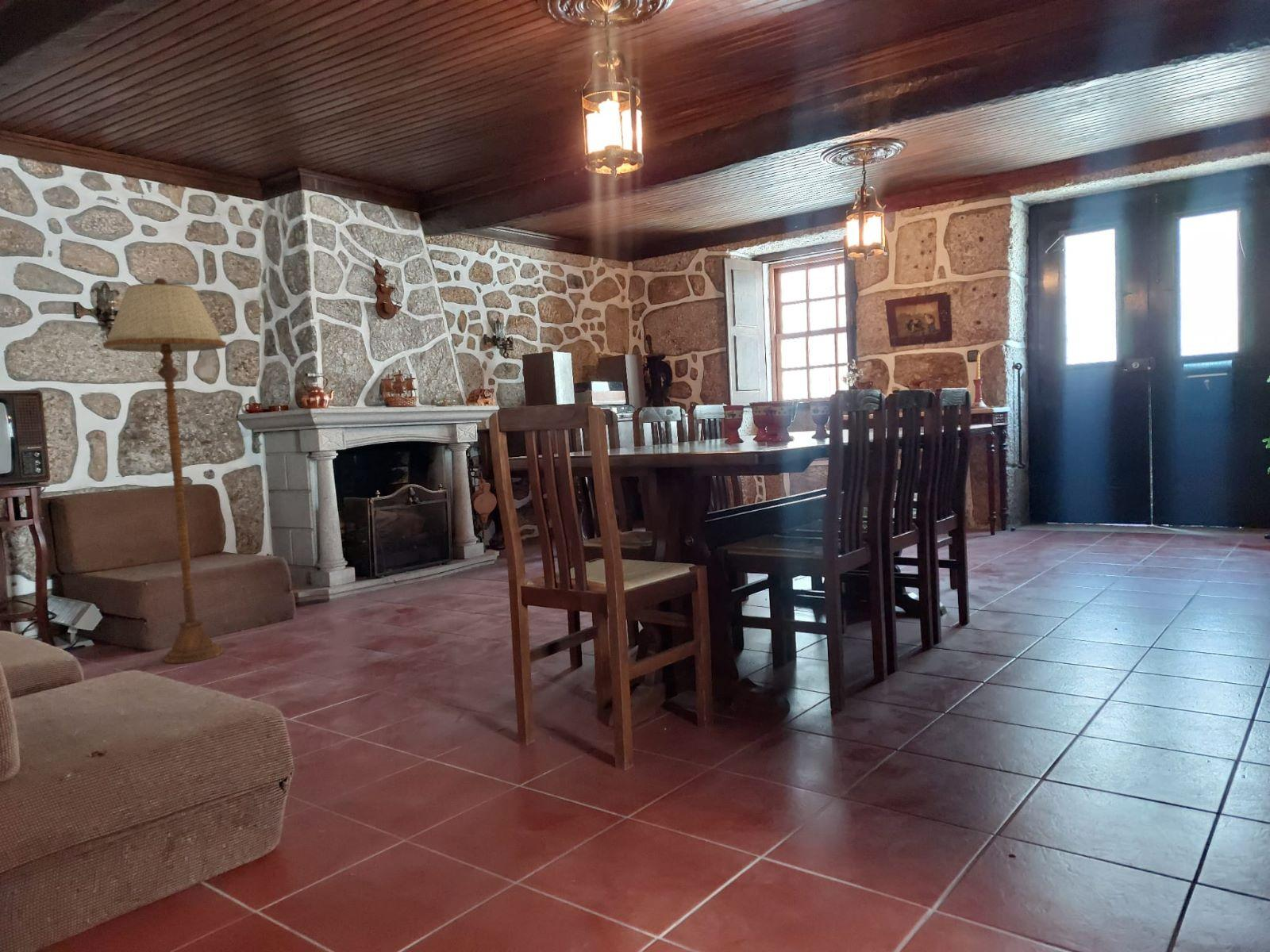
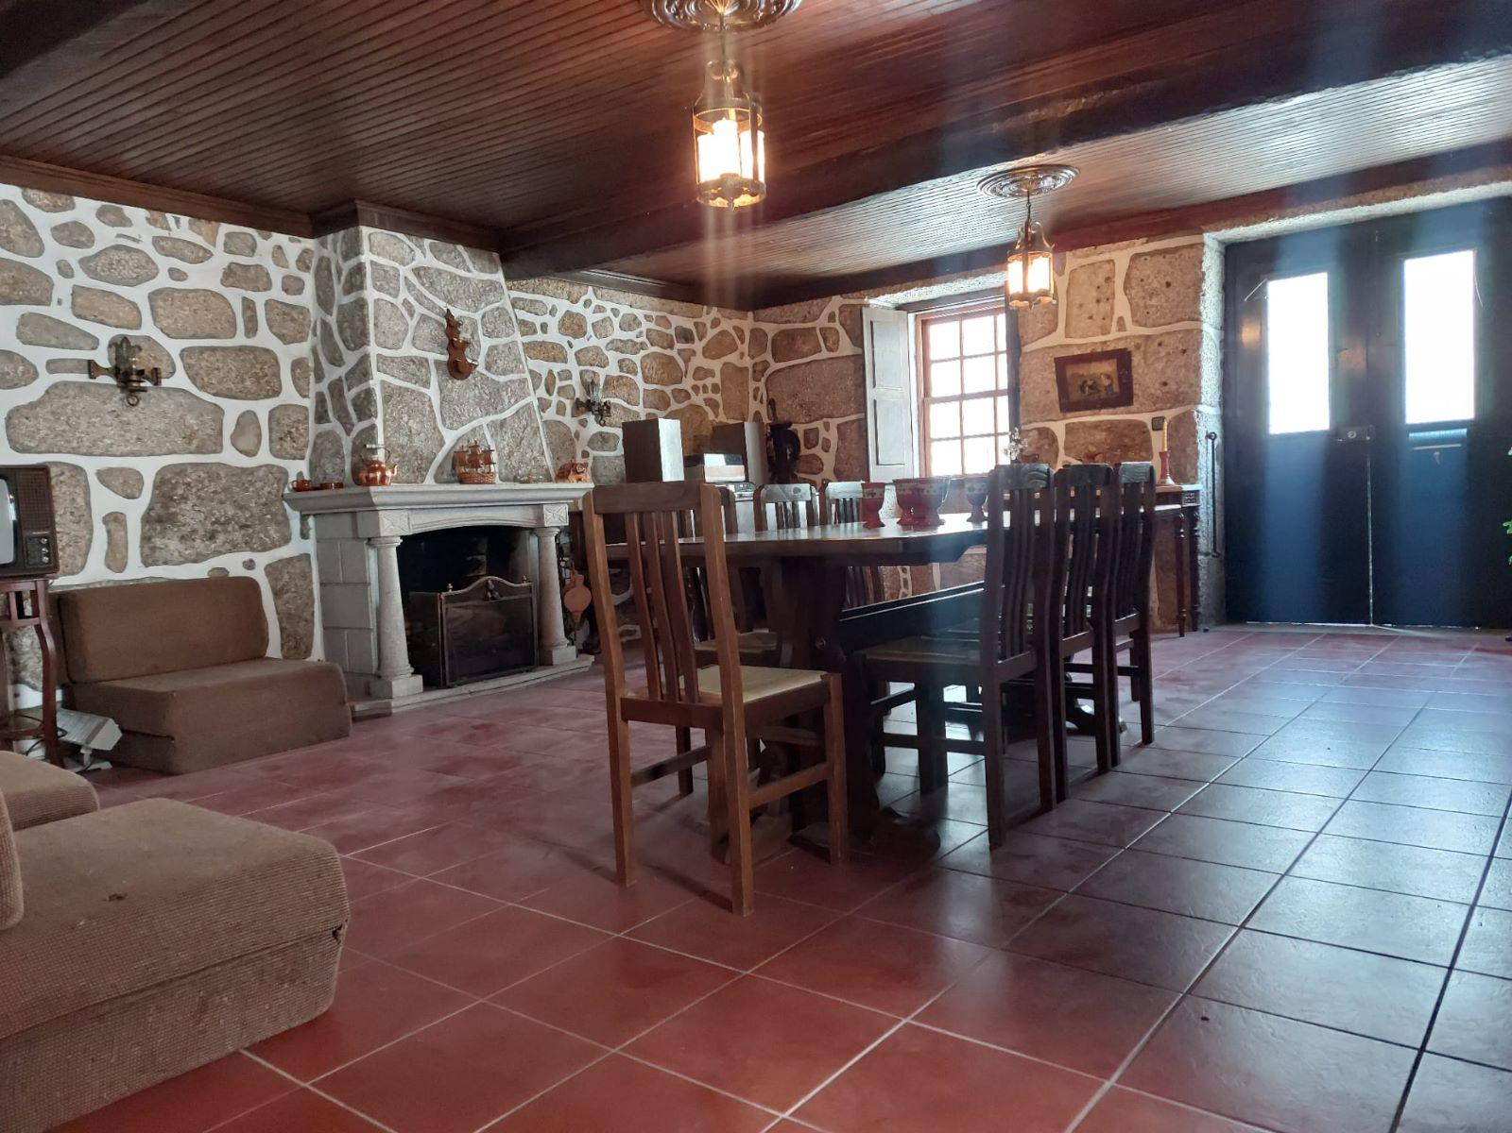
- floor lamp [102,278,227,664]
